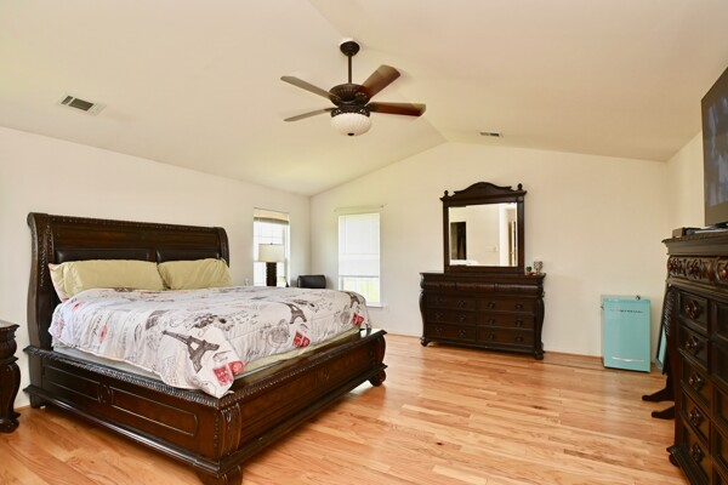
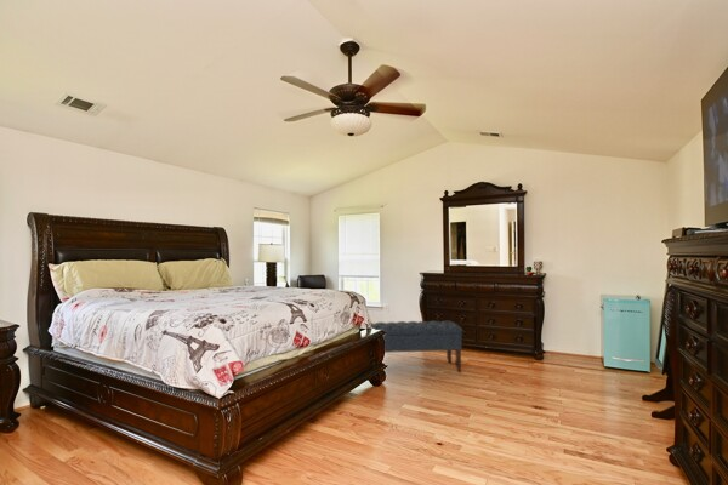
+ bench [369,320,463,373]
